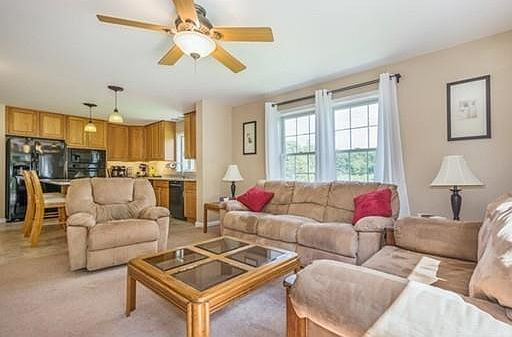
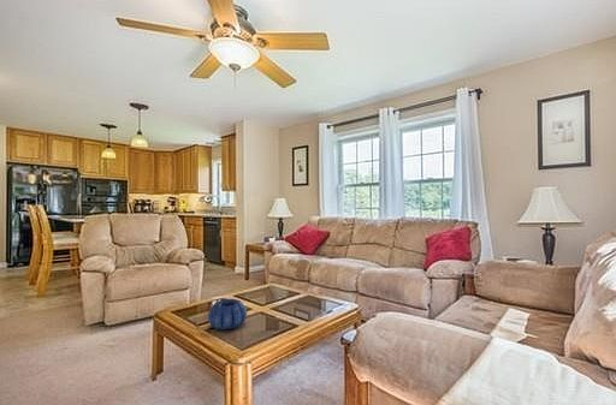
+ decorative bowl [207,298,248,330]
